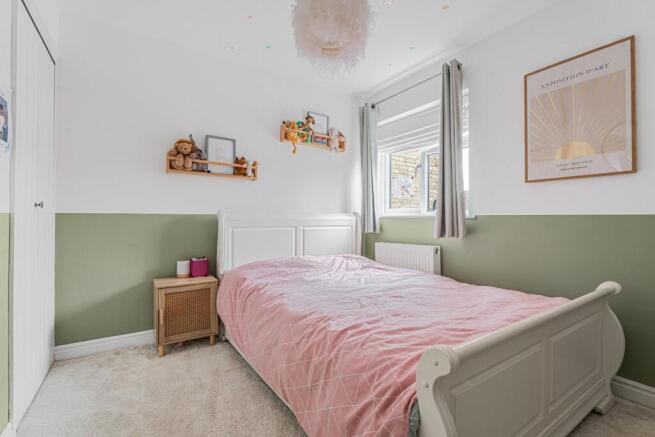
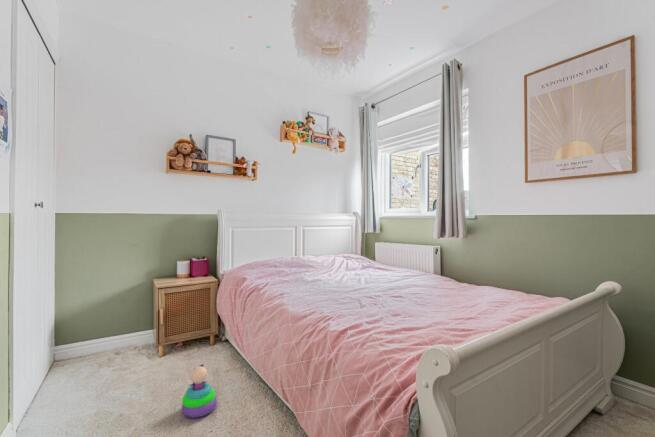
+ stacking toy [181,363,218,419]
